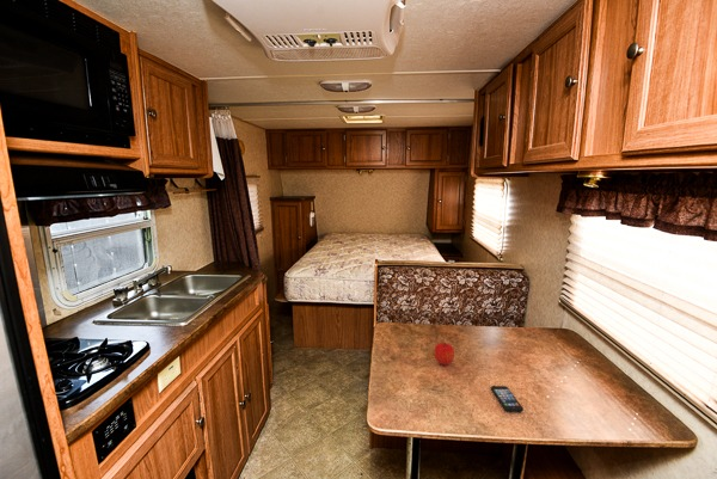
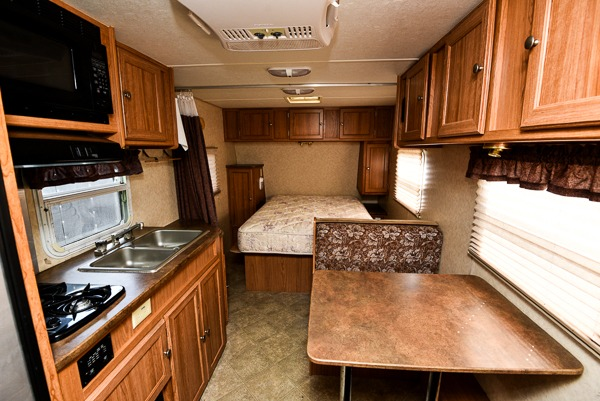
- smartphone [490,385,525,413]
- fruit [434,342,455,367]
